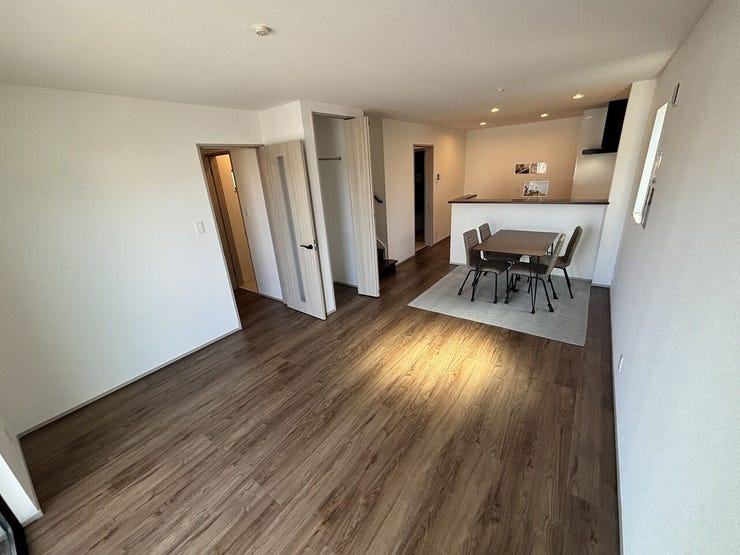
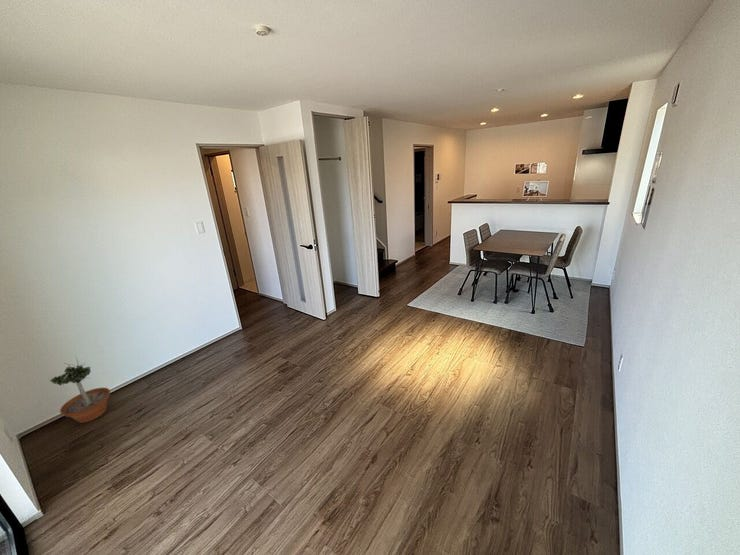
+ potted tree [49,354,111,424]
